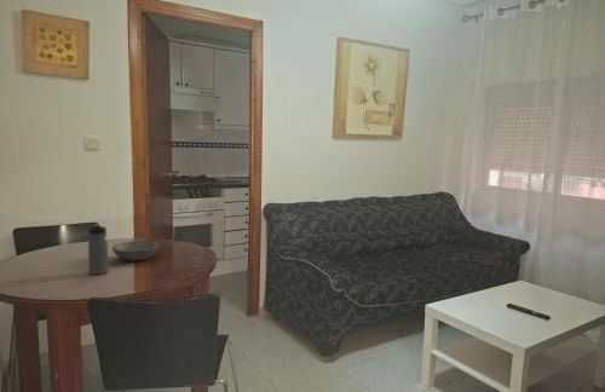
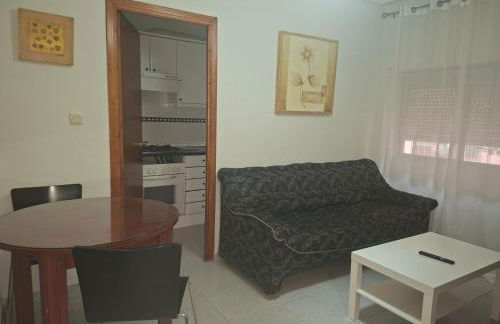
- soup bowl [111,238,160,263]
- water bottle [87,223,109,276]
